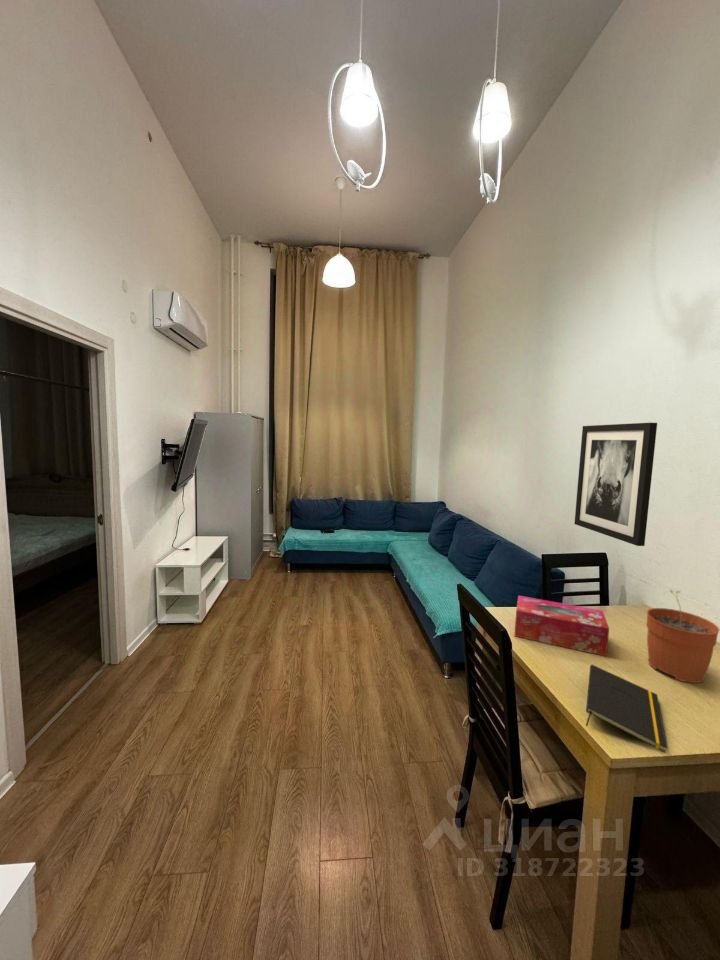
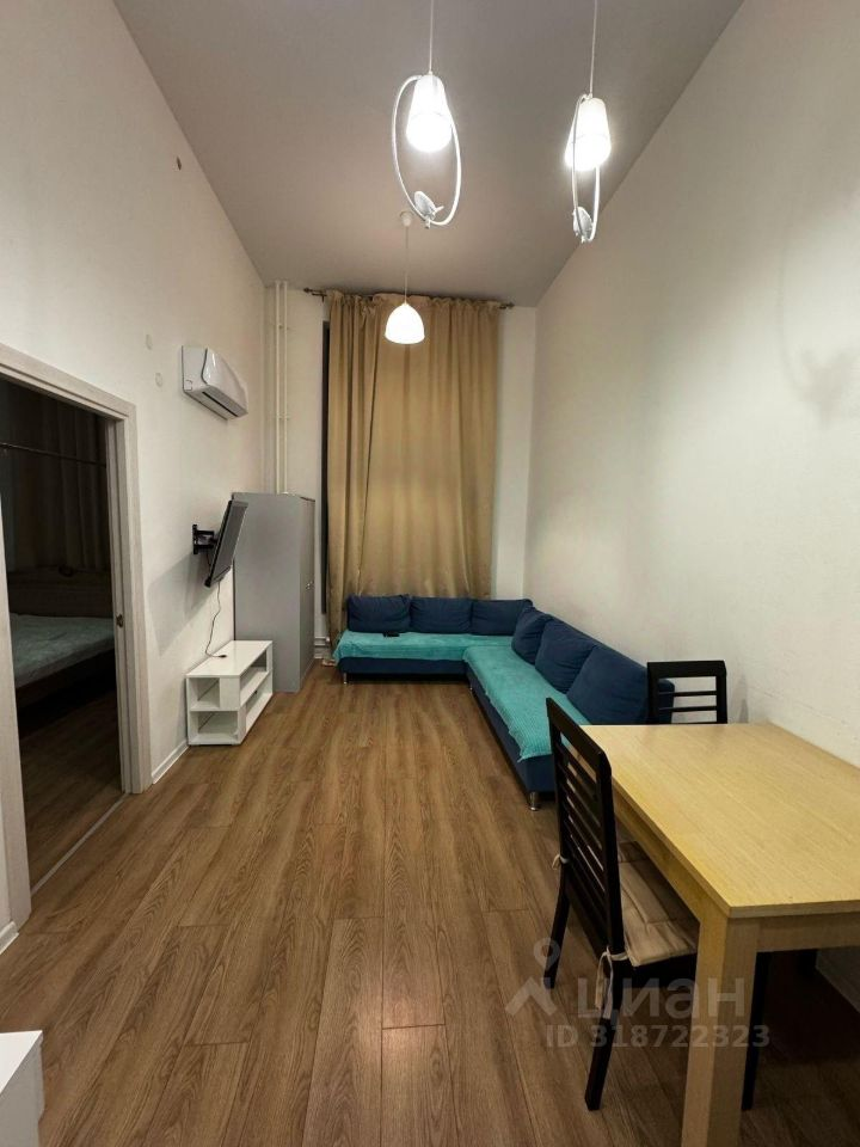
- notepad [585,663,668,753]
- tissue box [514,595,610,657]
- wall art [574,422,658,547]
- plant pot [646,589,720,684]
